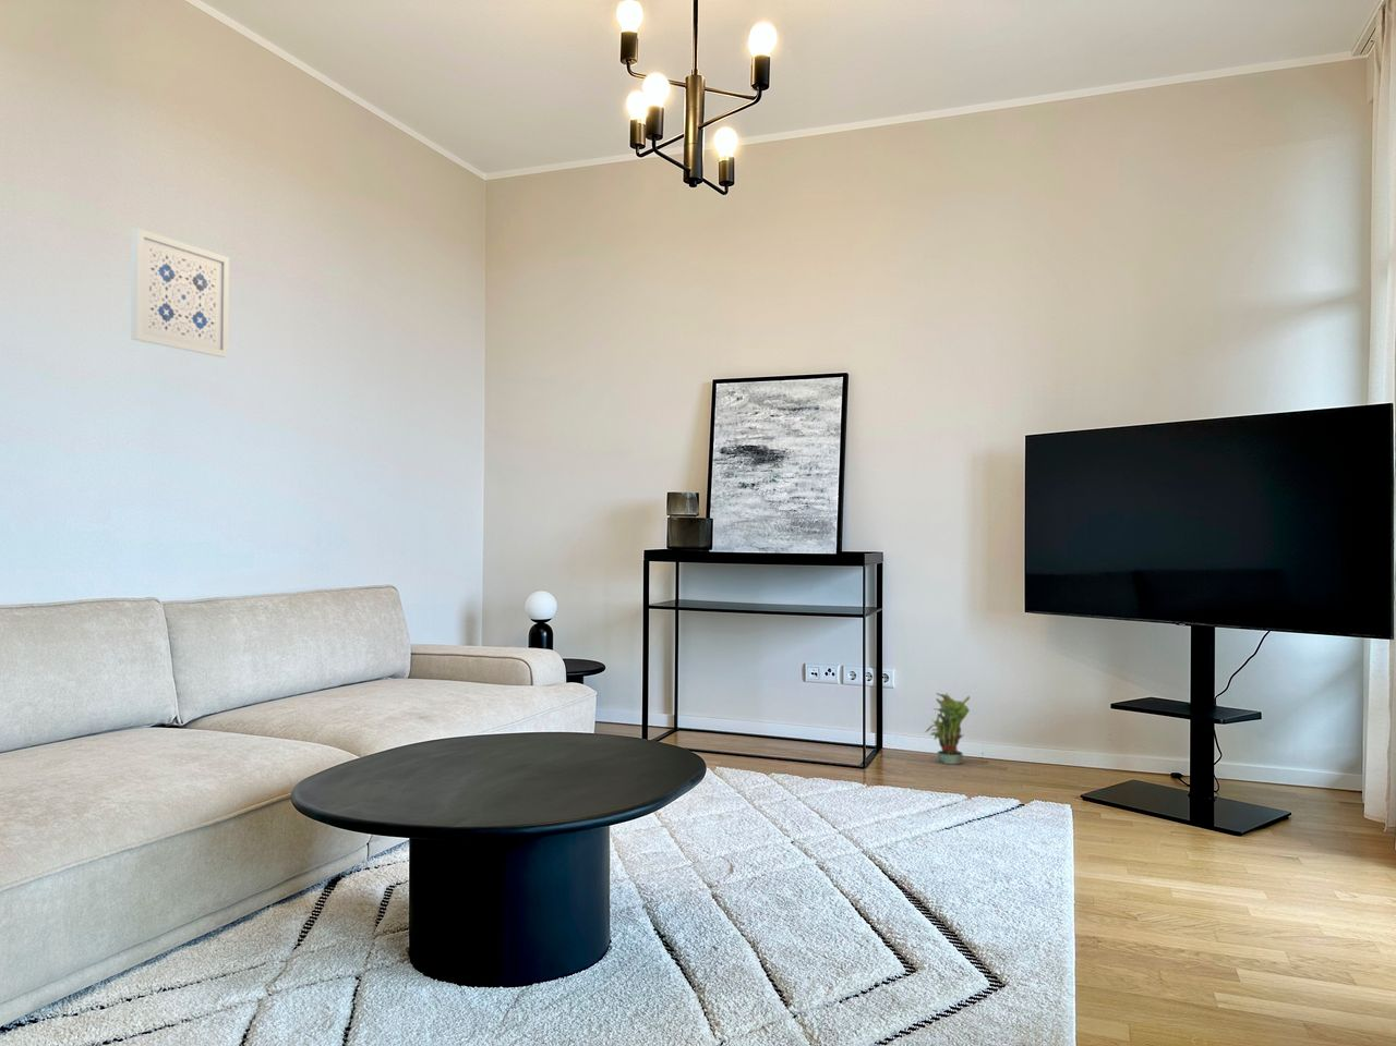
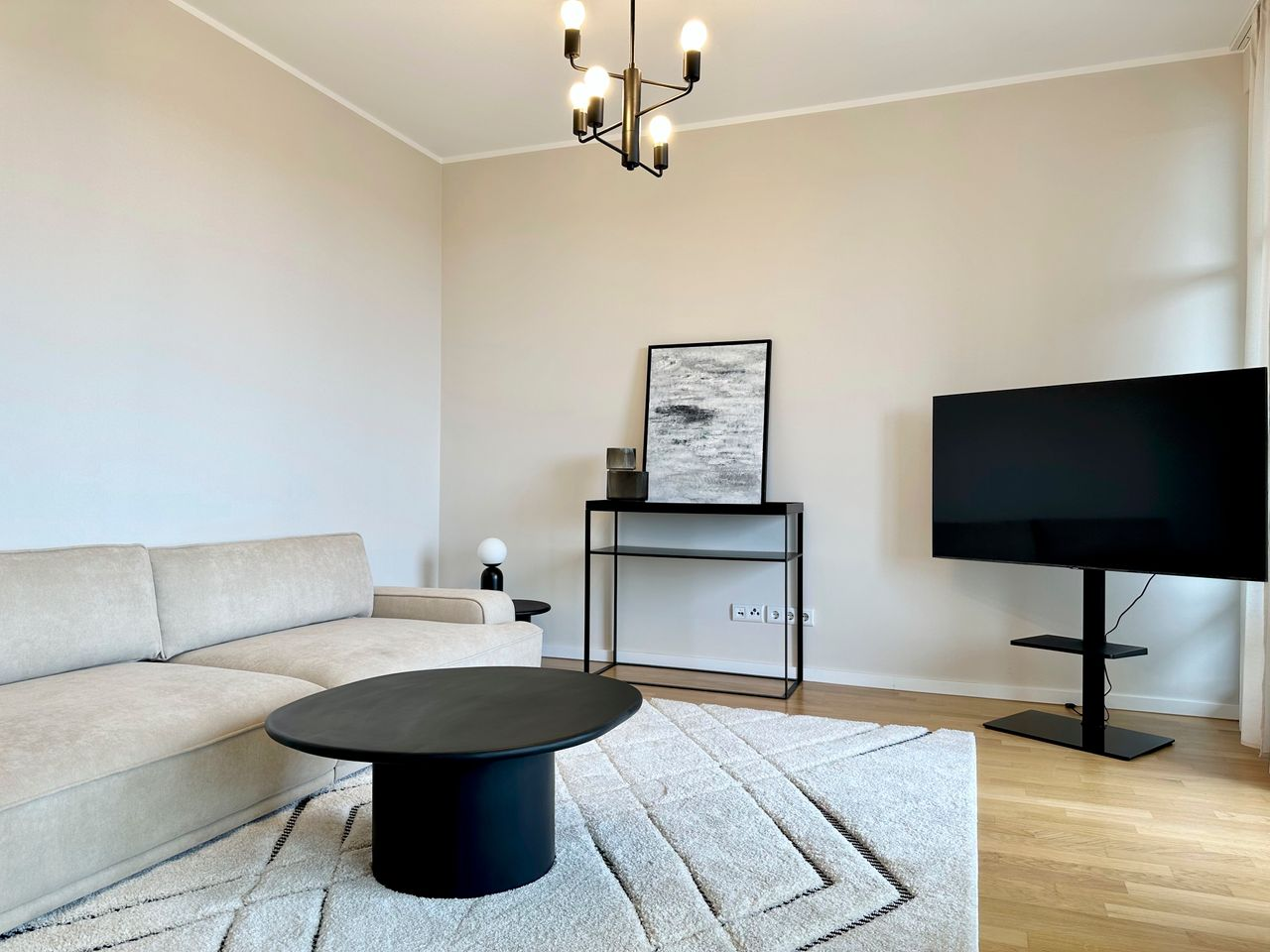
- wall art [130,227,230,358]
- potted plant [924,692,971,765]
